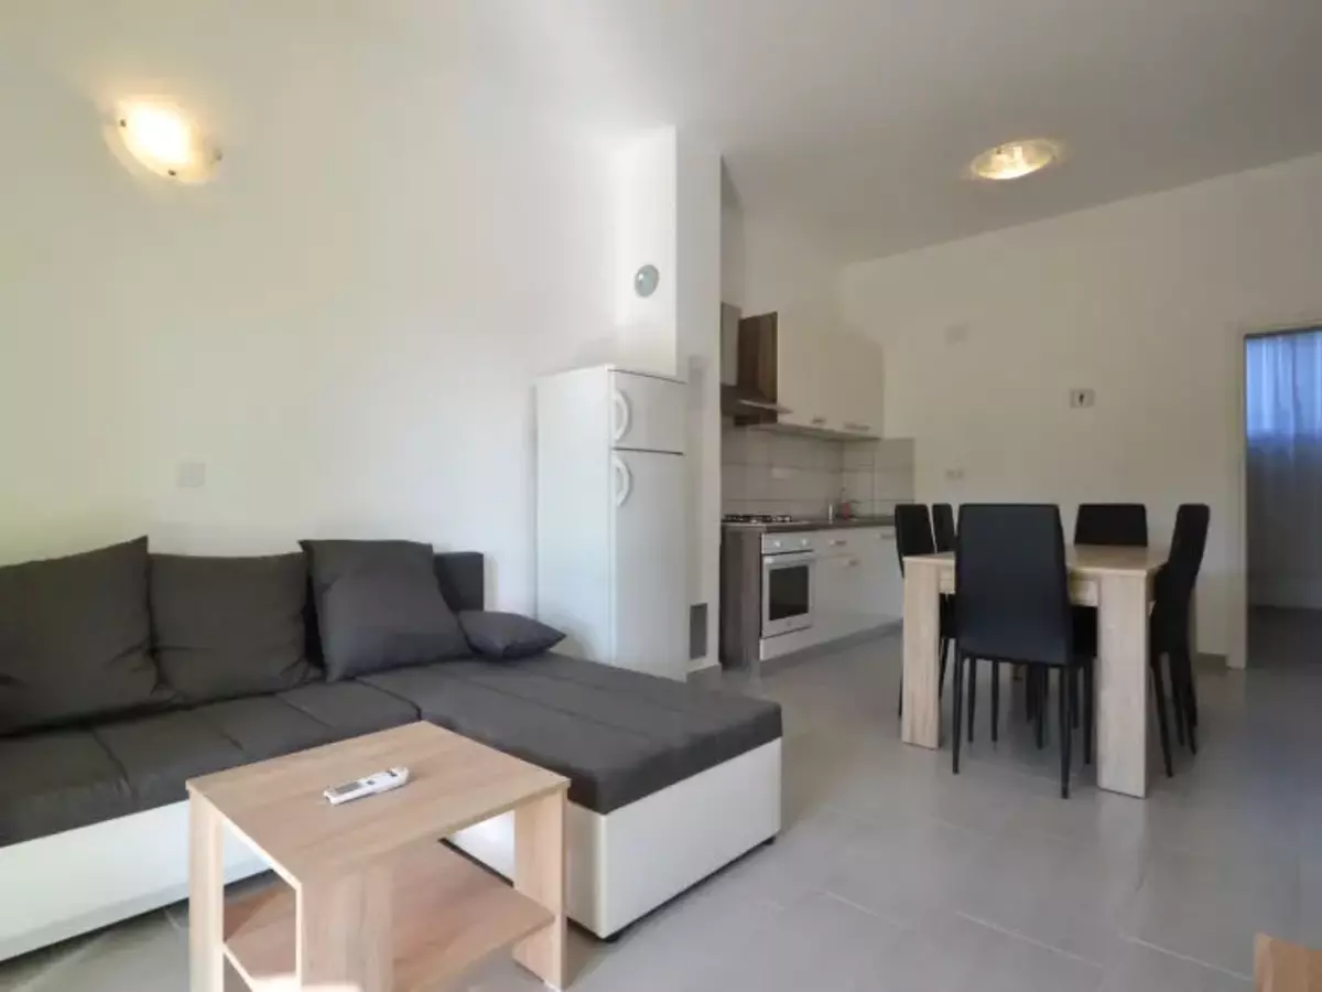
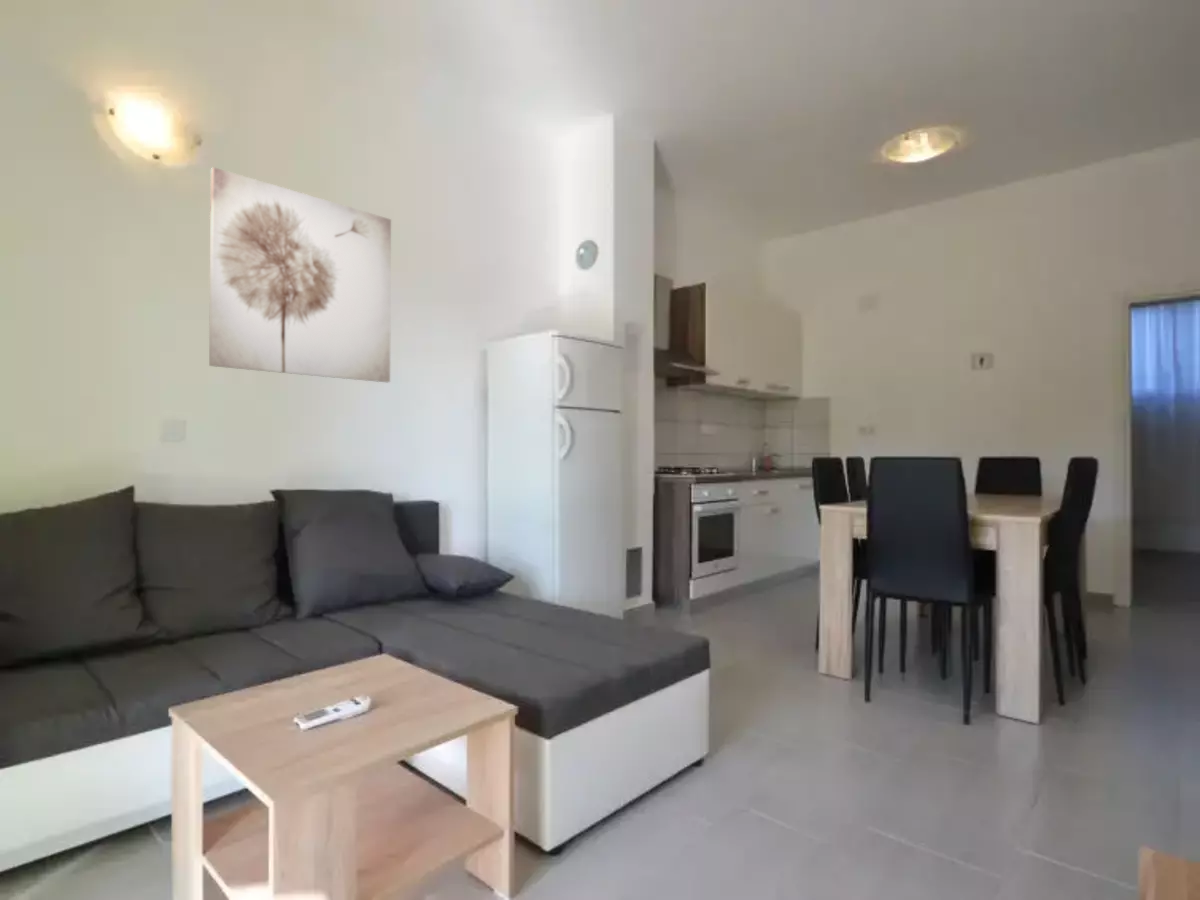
+ wall art [208,166,392,383]
